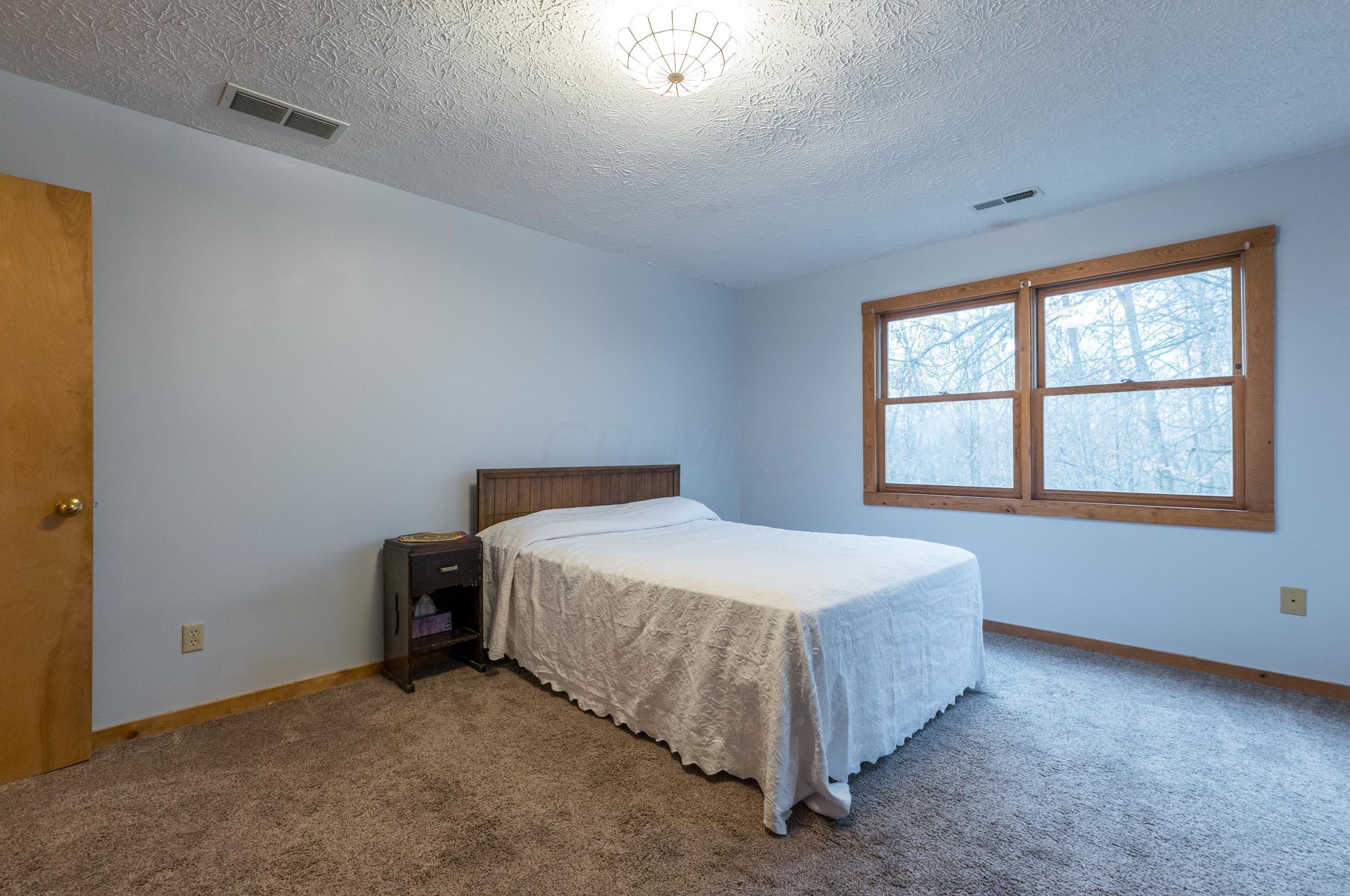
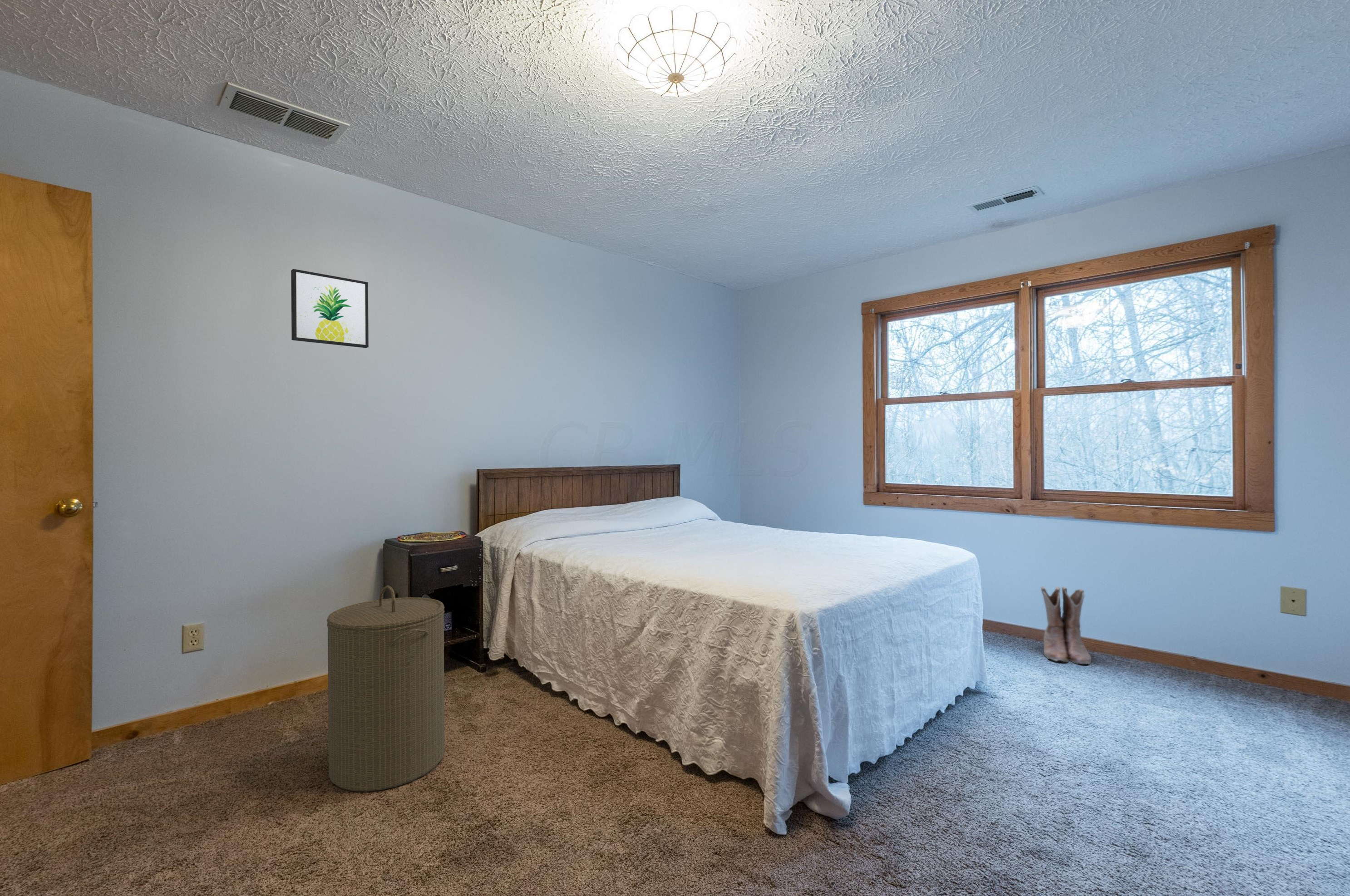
+ boots [1040,586,1092,665]
+ wall art [291,268,369,349]
+ laundry hamper [326,585,445,792]
